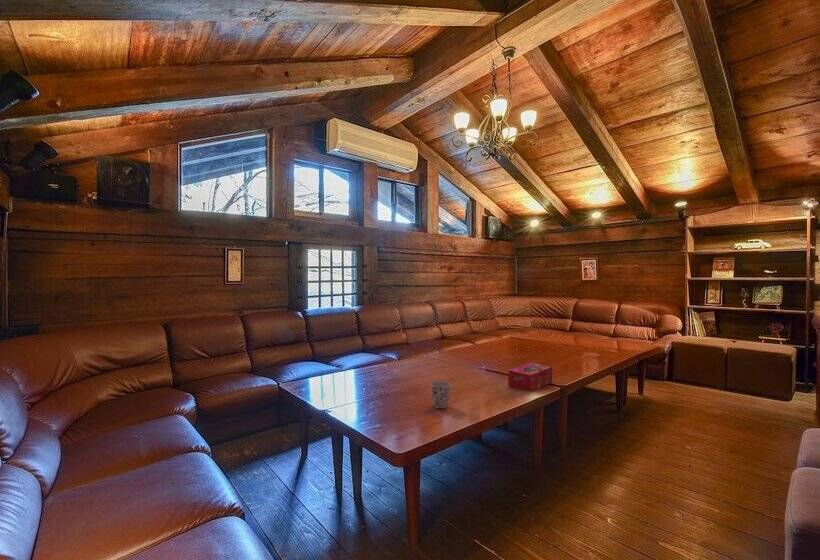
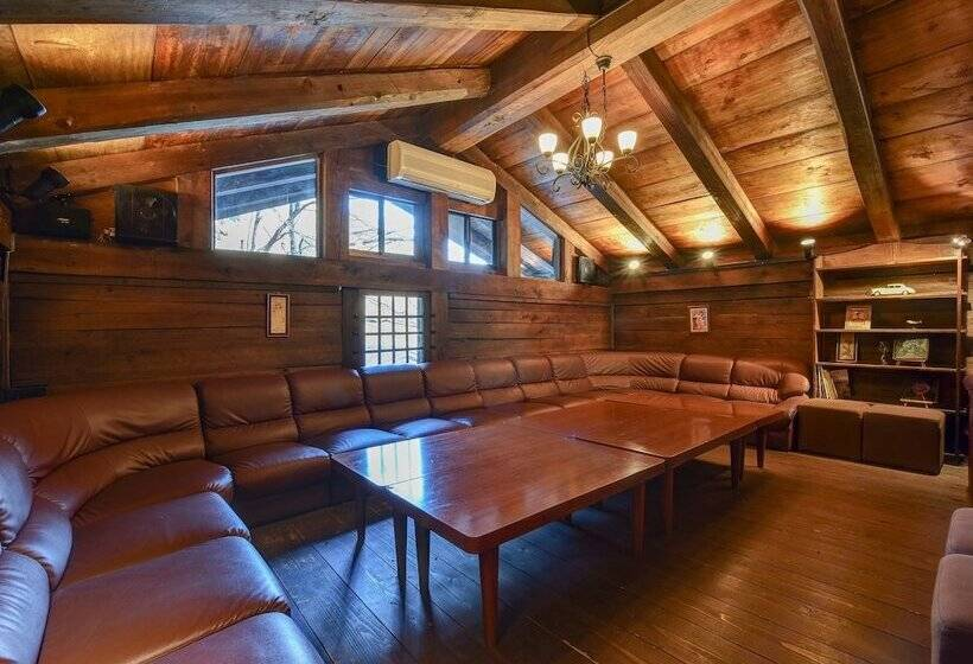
- tissue box [507,362,553,392]
- cup [430,380,452,409]
